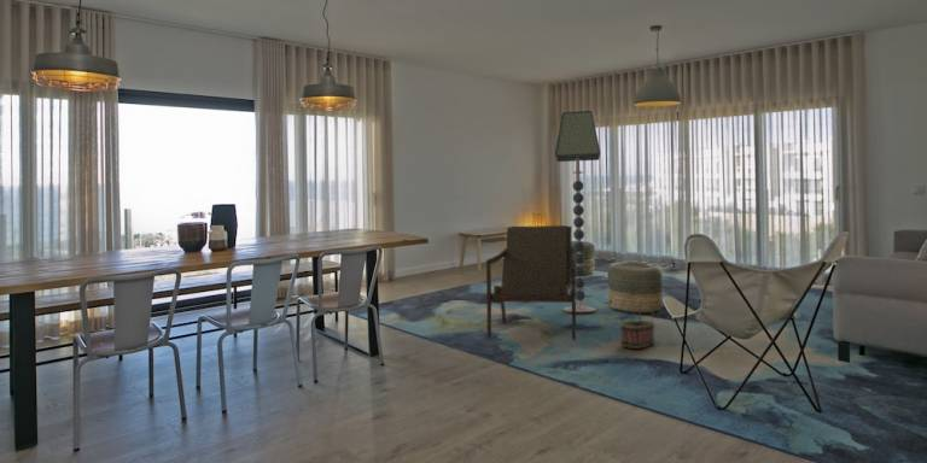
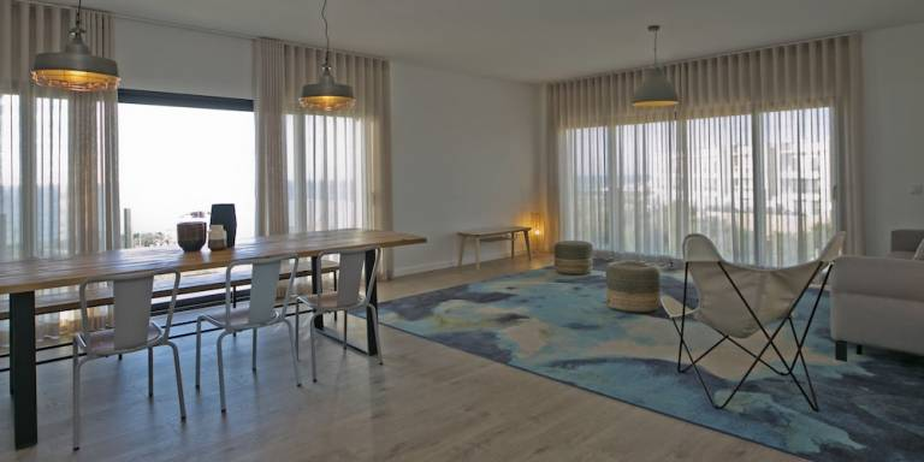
- basket [619,294,657,350]
- armchair [485,224,577,342]
- floor lamp [554,110,601,313]
